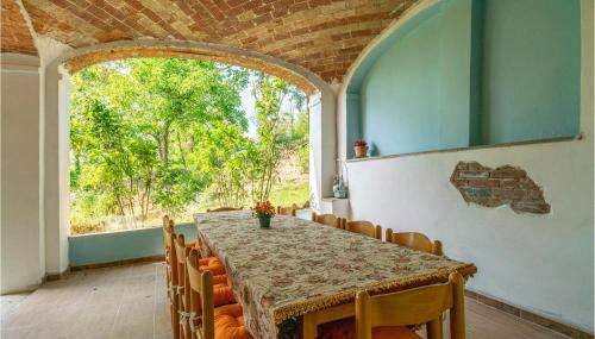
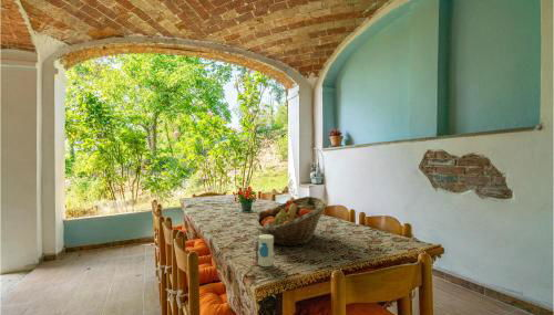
+ toy [255,234,276,267]
+ fruit basket [255,196,328,248]
